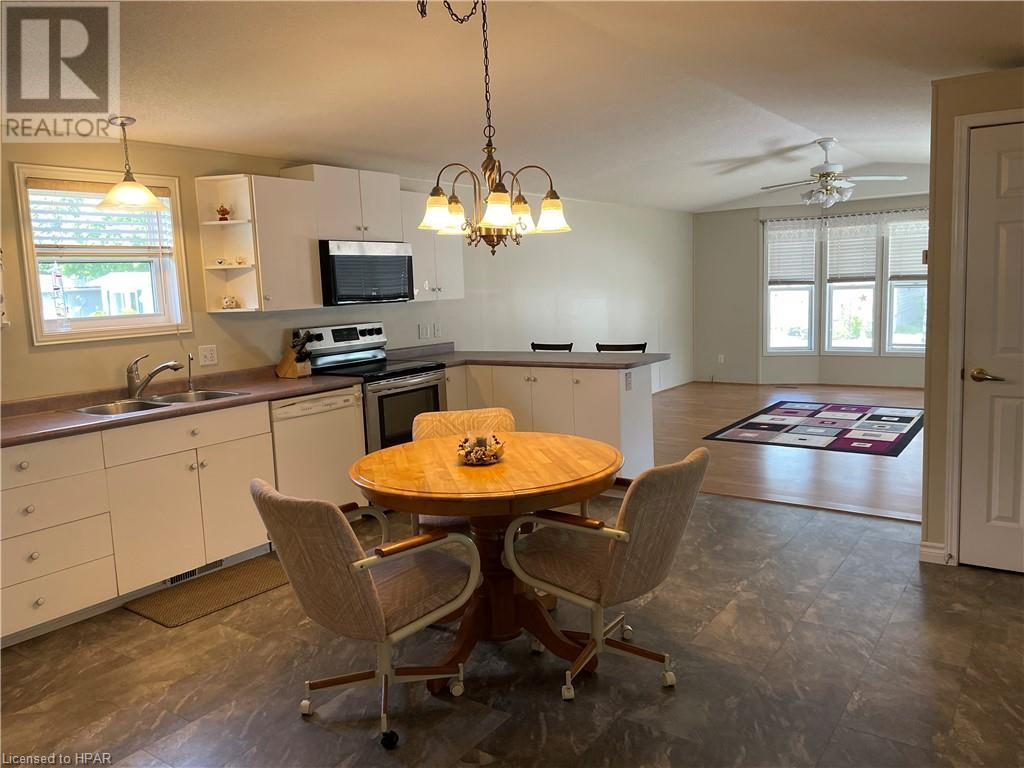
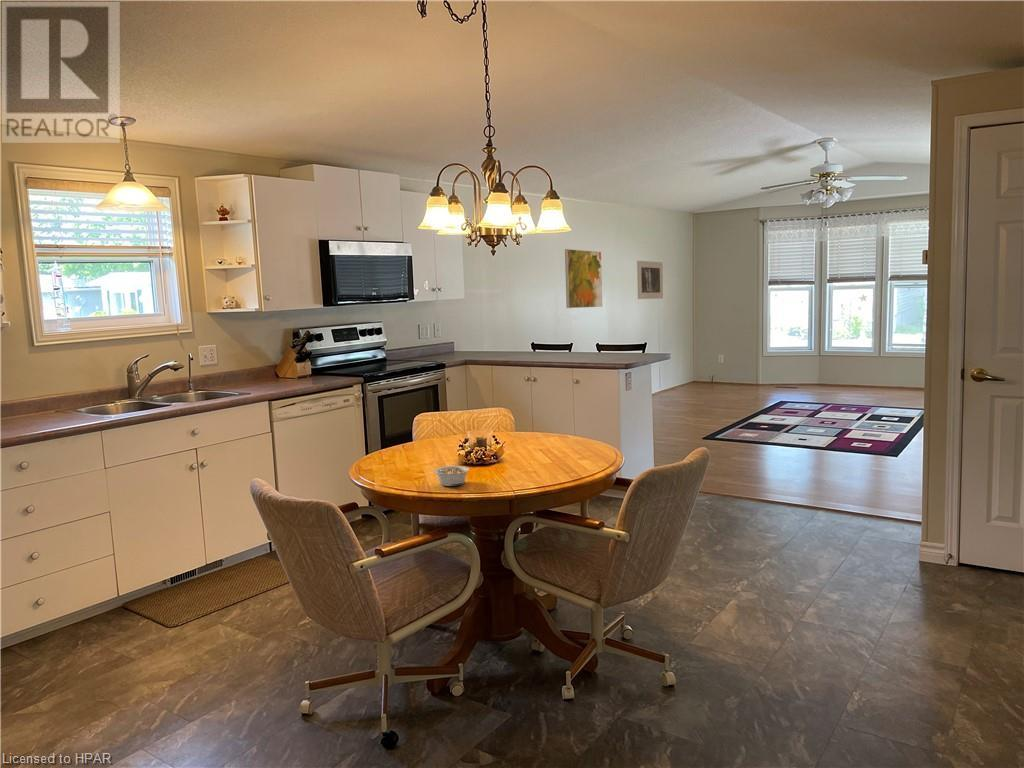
+ legume [433,465,470,487]
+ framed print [564,248,603,309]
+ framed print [636,260,664,300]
